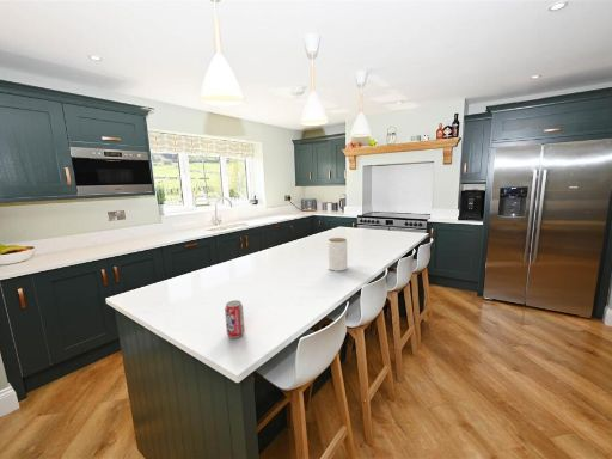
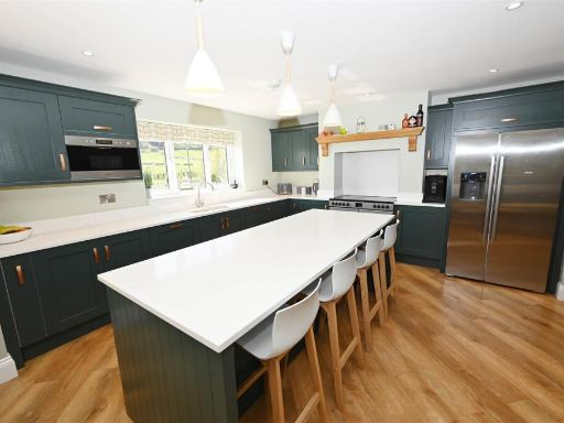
- jar [326,237,348,273]
- beverage can [224,299,246,339]
